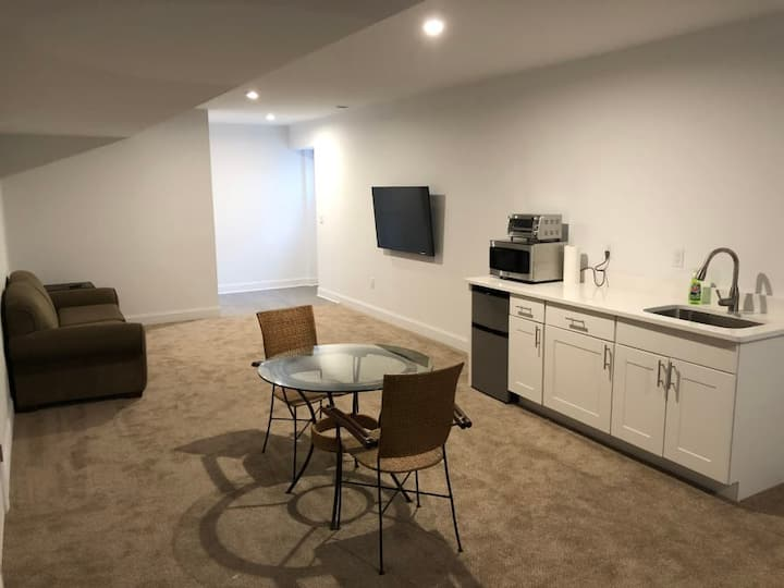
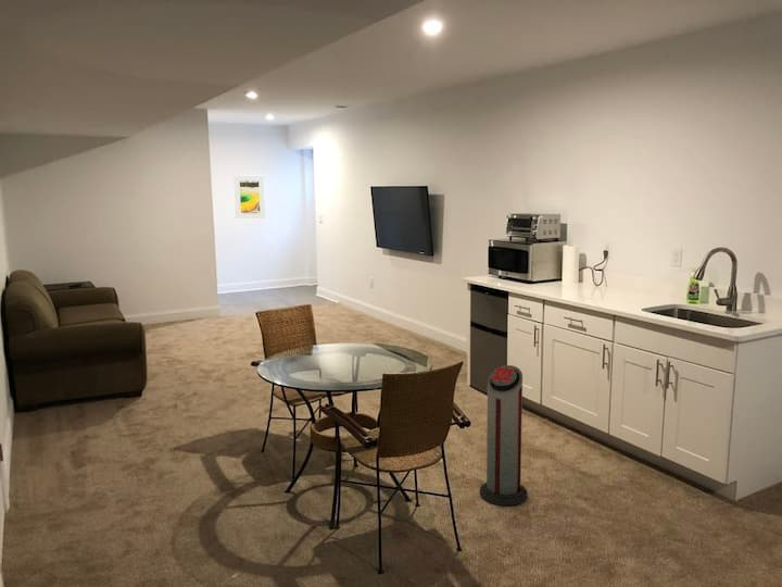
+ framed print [234,174,266,220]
+ air purifier [479,364,529,507]
